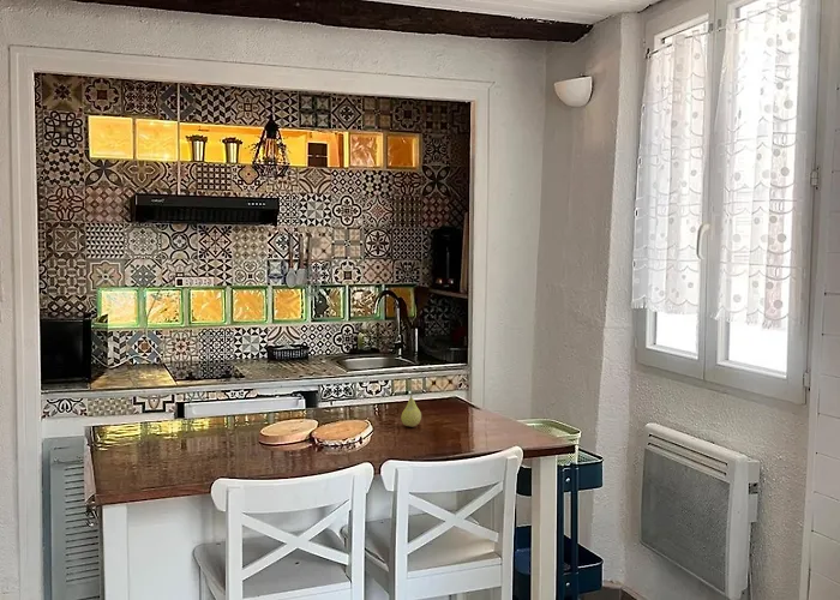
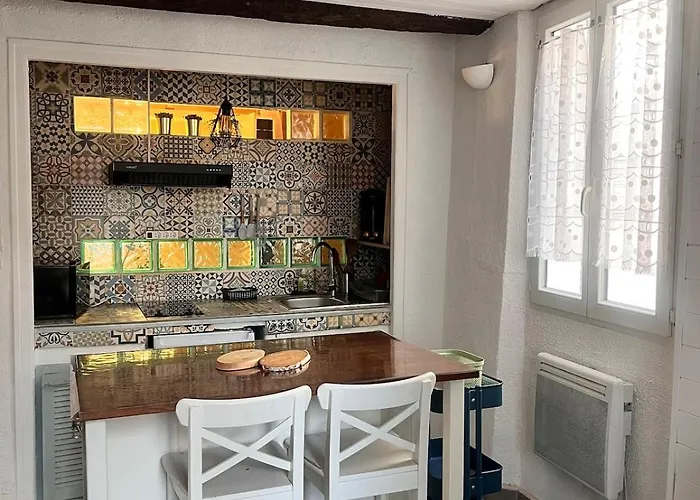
- fruit [400,394,422,428]
